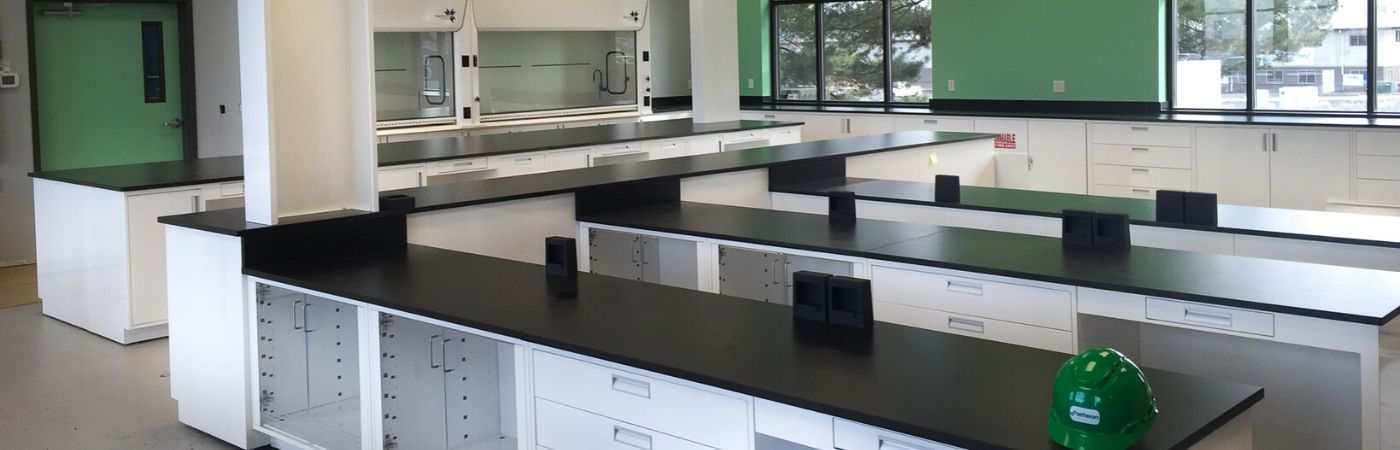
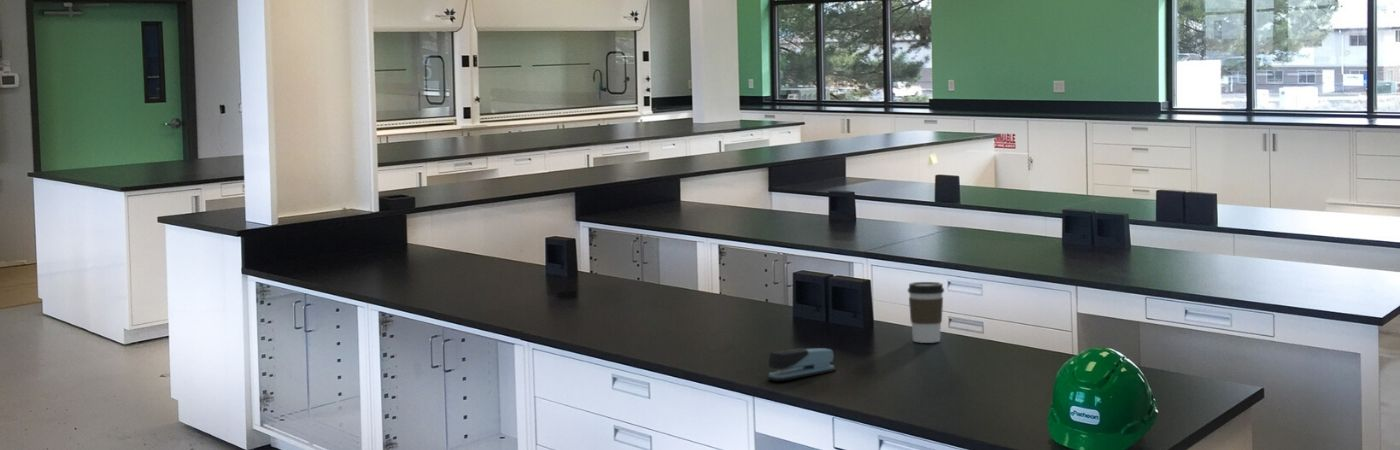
+ stapler [766,347,837,382]
+ coffee cup [907,281,945,344]
